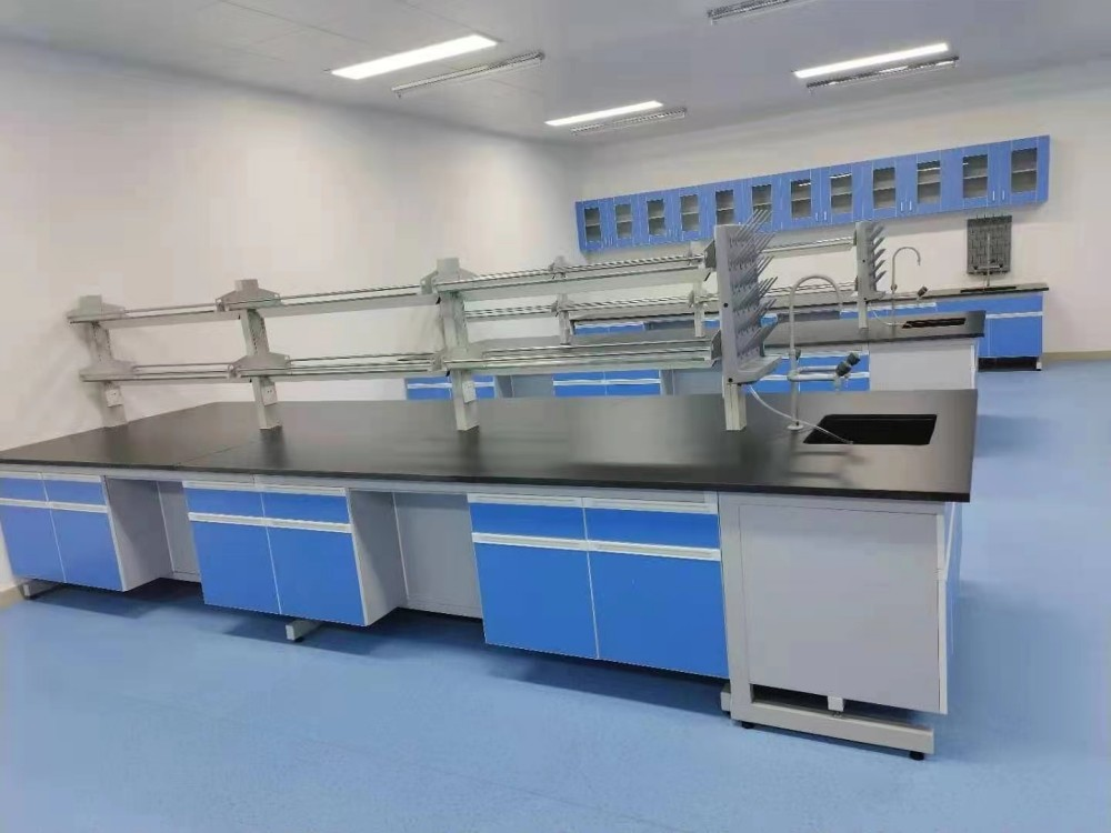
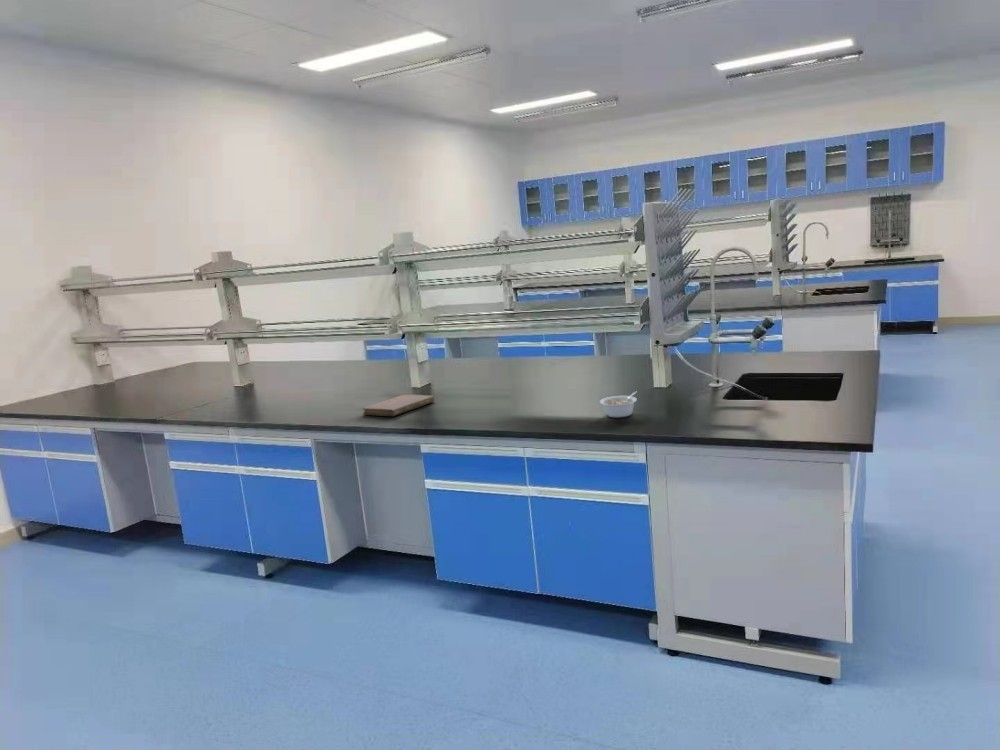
+ notebook [362,394,435,417]
+ legume [599,391,638,418]
